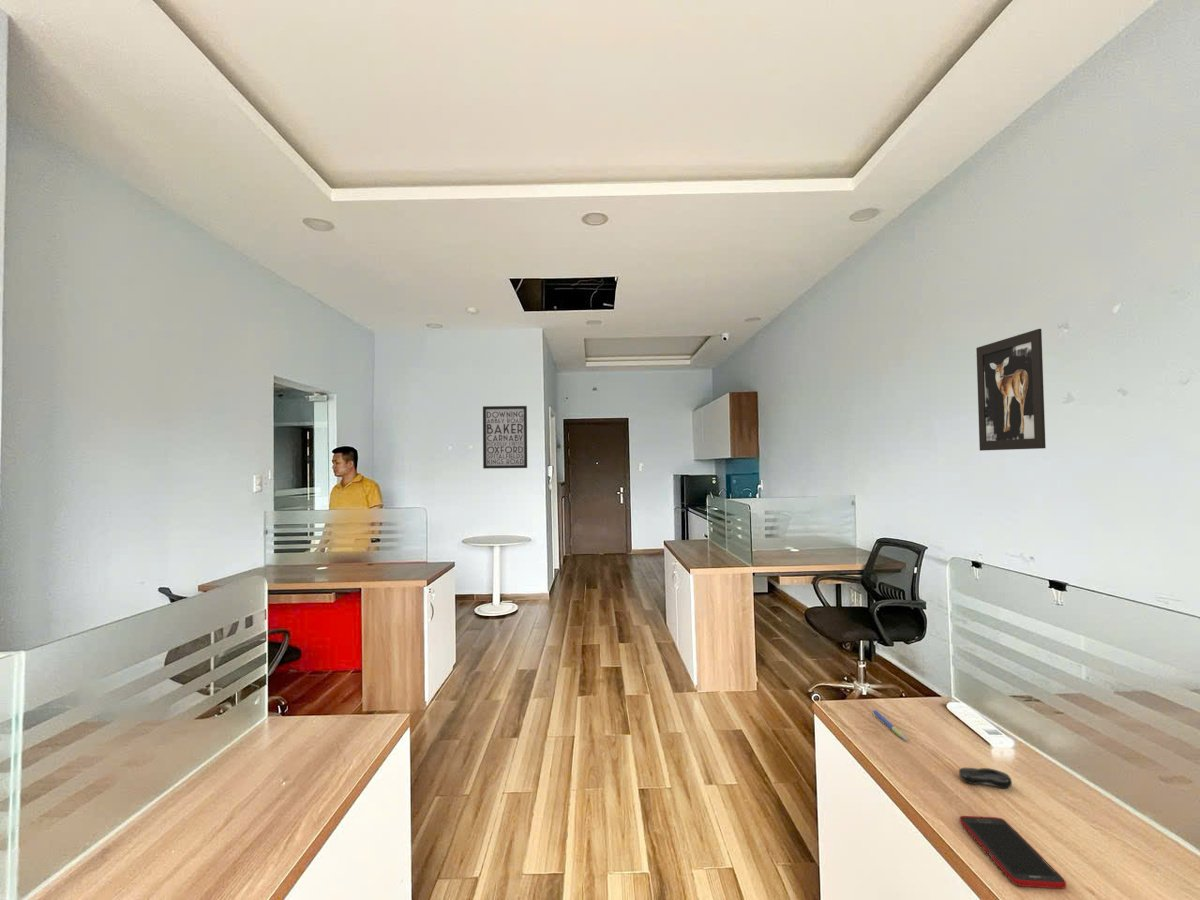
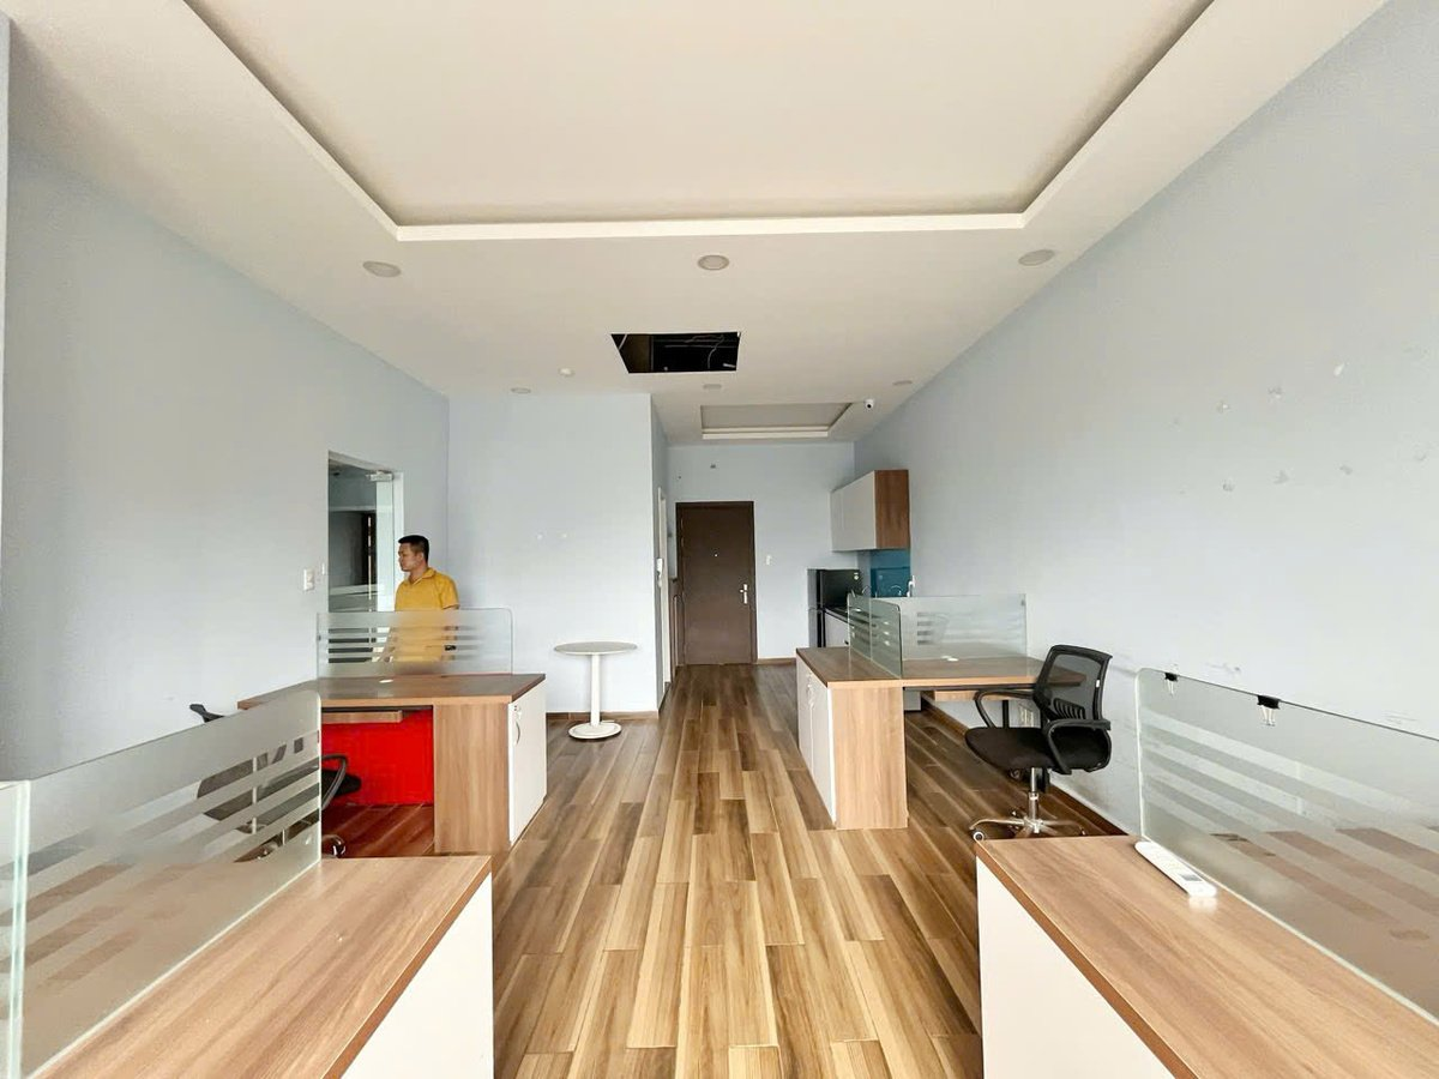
- wall art [975,328,1047,452]
- computer mouse [958,767,1013,790]
- cell phone [958,815,1067,890]
- pen [871,708,908,742]
- wall art [482,405,528,470]
